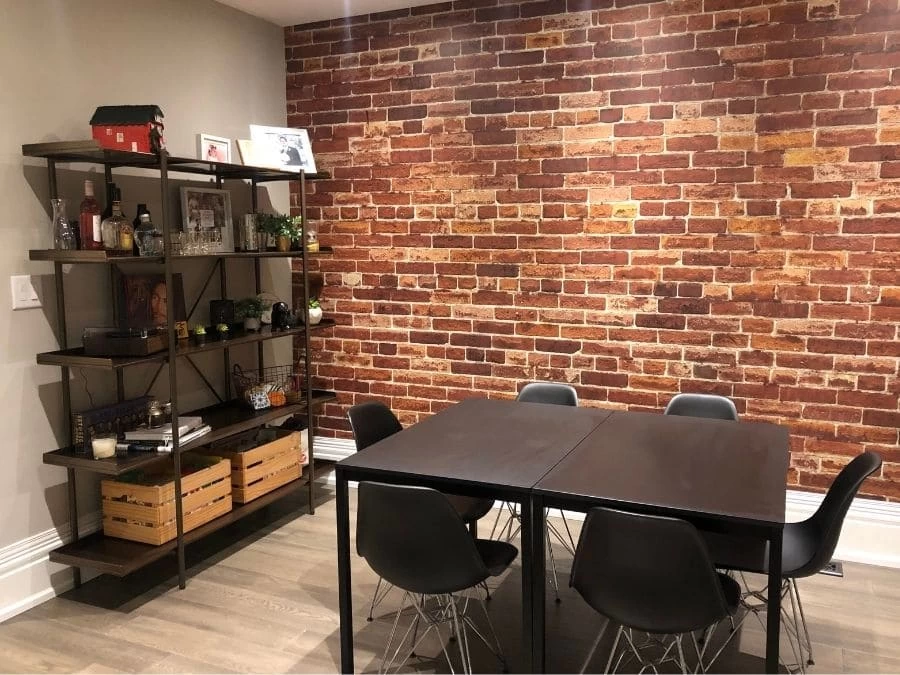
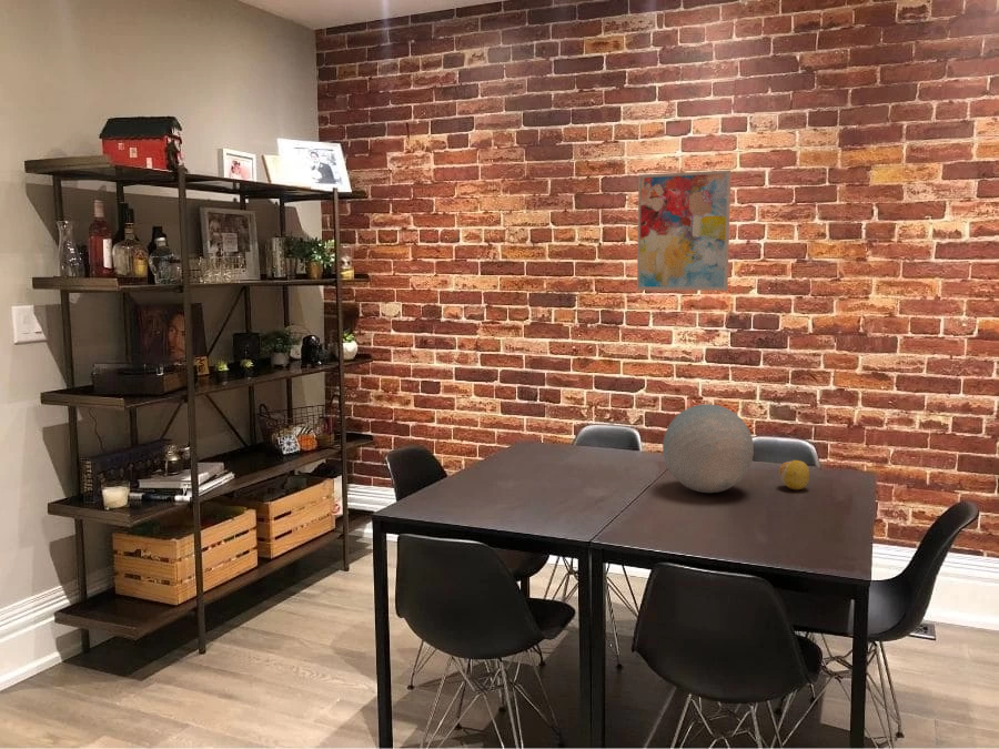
+ fruit [777,459,810,490]
+ decorative orb [662,403,755,494]
+ wall art [636,169,733,292]
